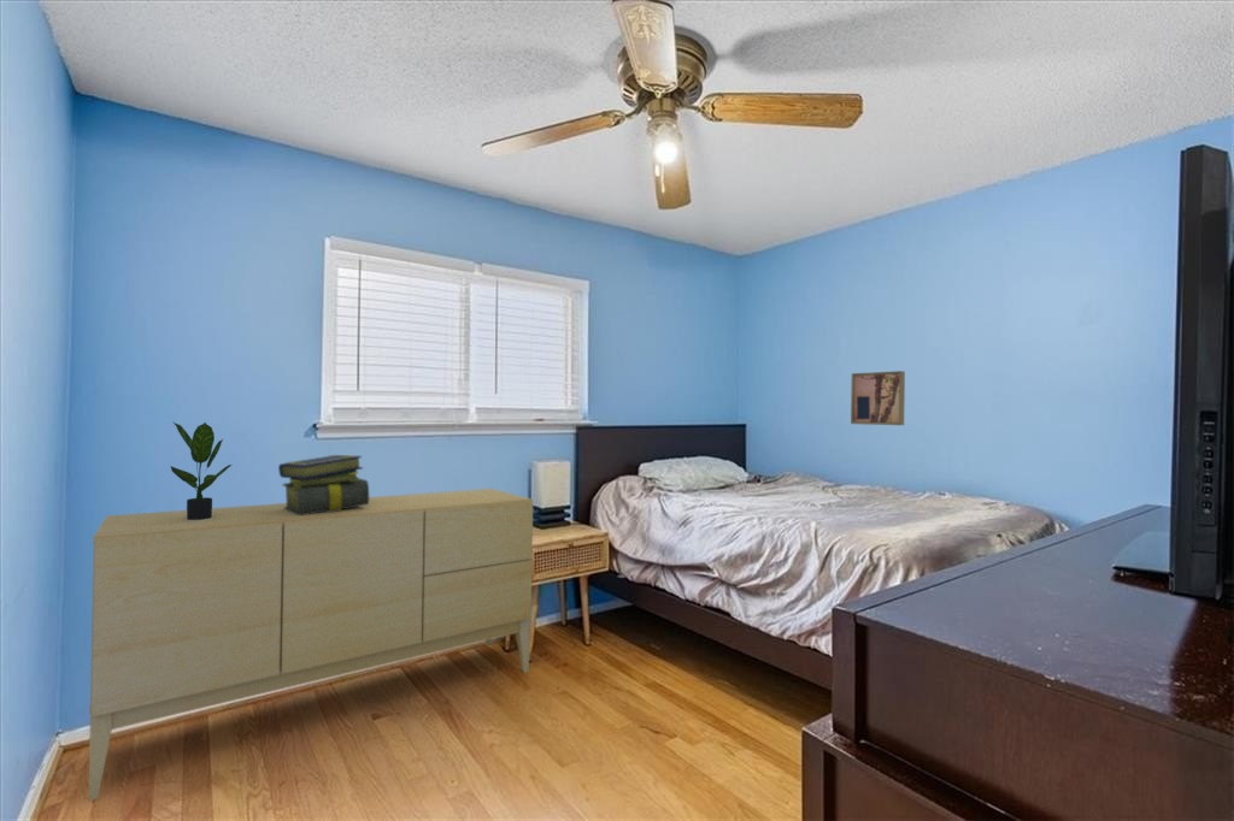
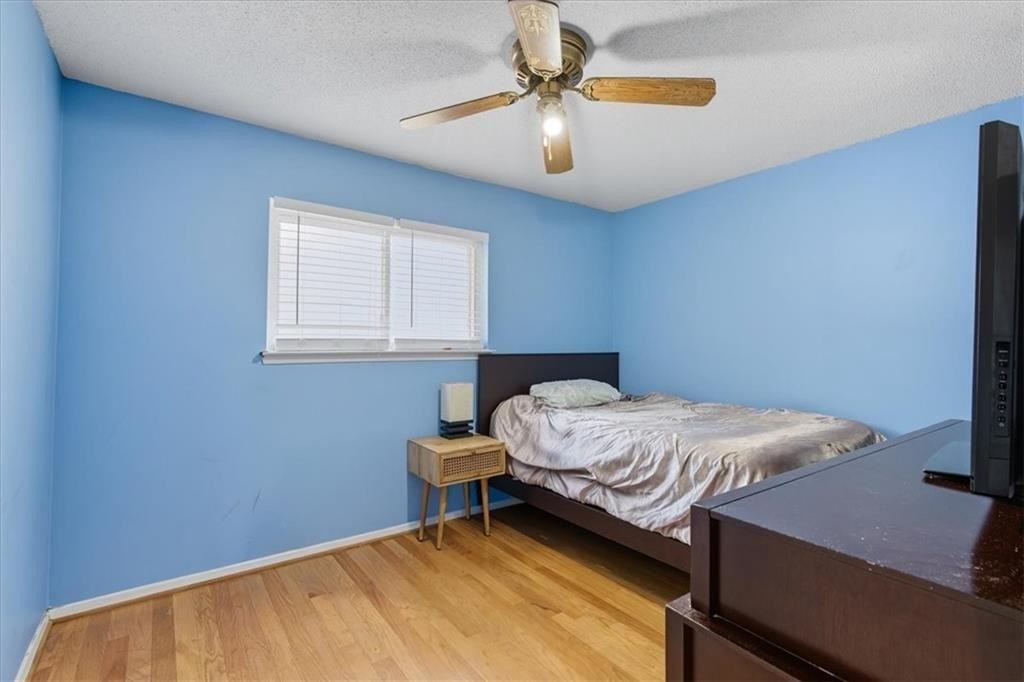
- potted plant [170,420,234,520]
- wall art [850,370,906,426]
- sideboard [87,488,534,802]
- stack of books [277,454,370,515]
